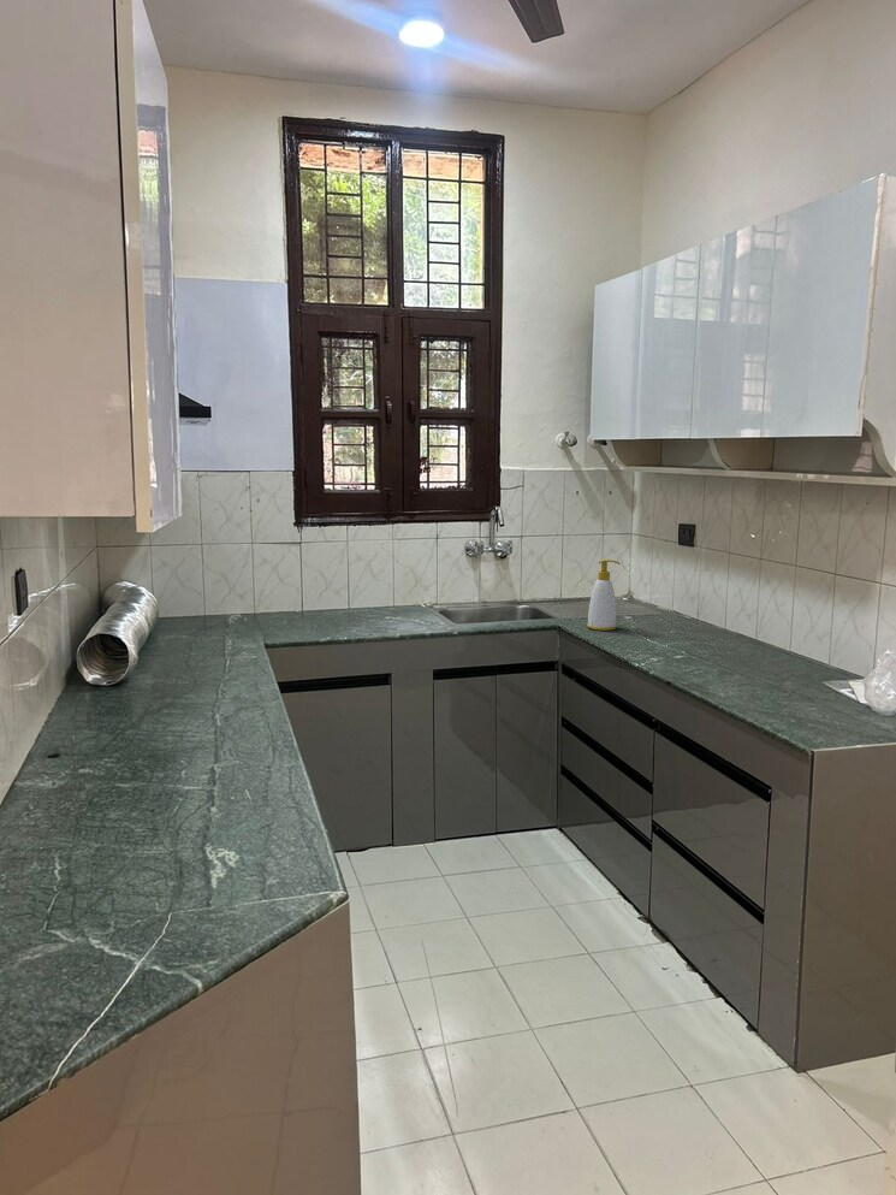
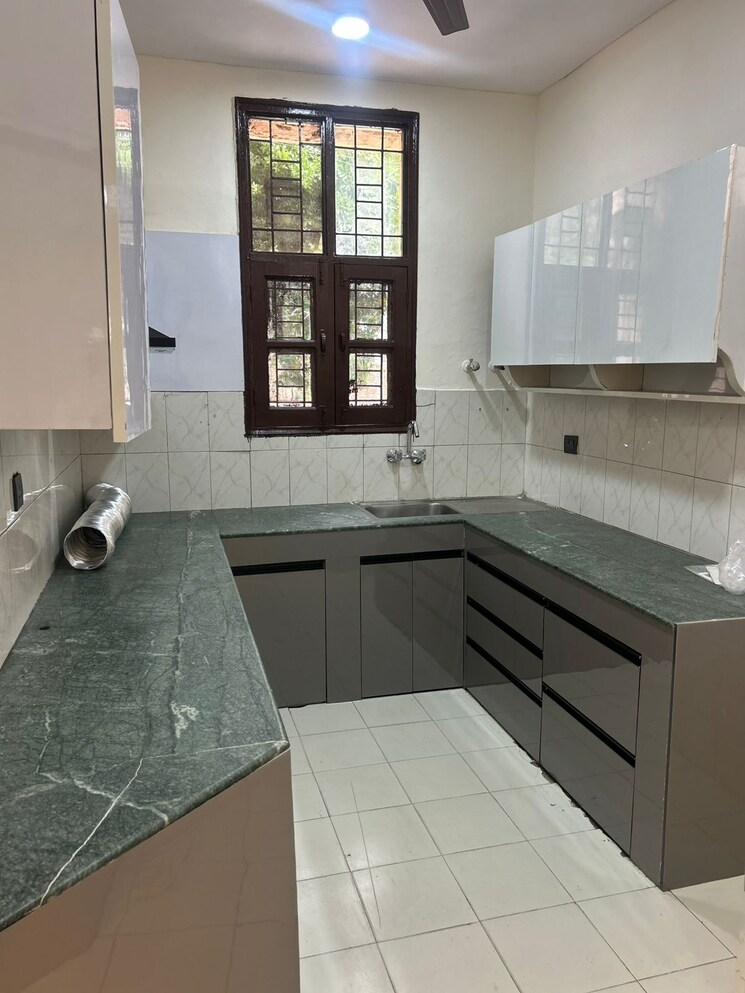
- soap bottle [586,558,622,632]
